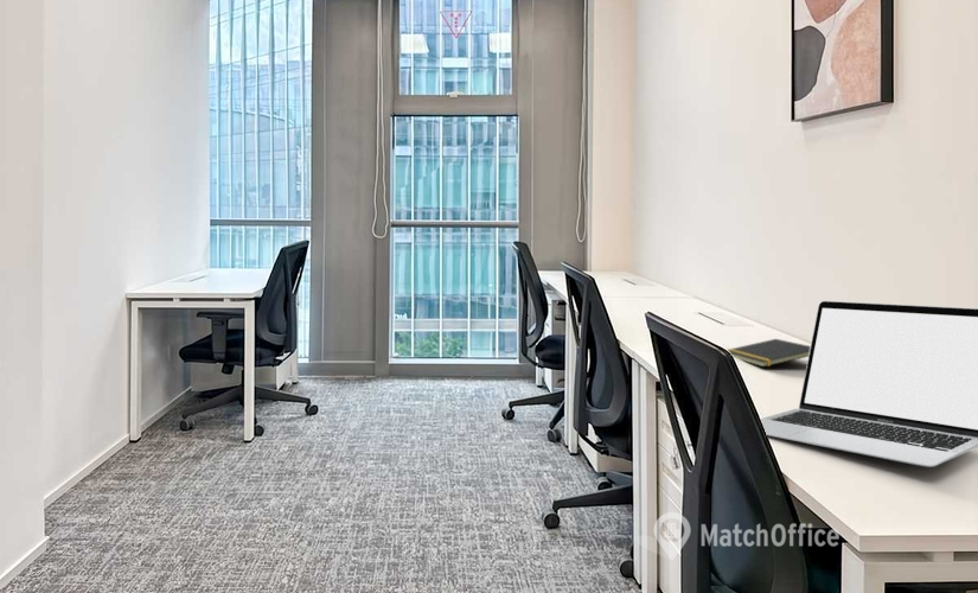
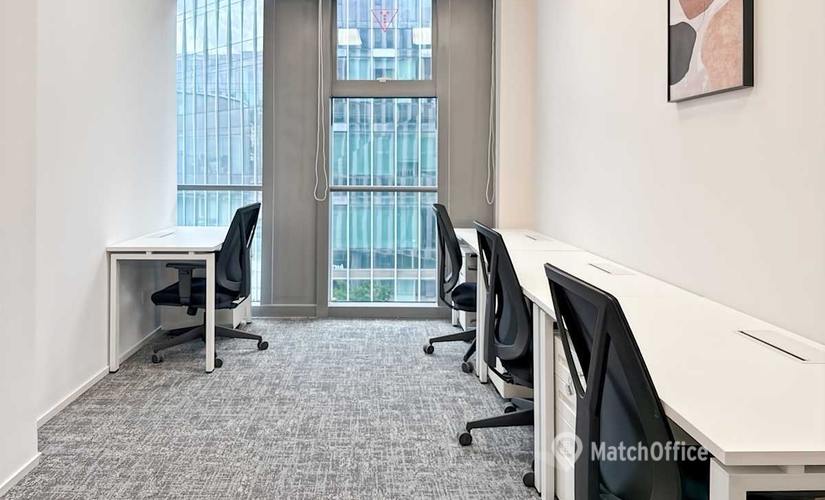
- notepad [727,338,811,368]
- laptop [760,300,978,468]
